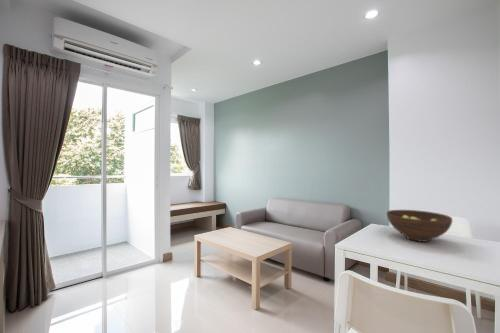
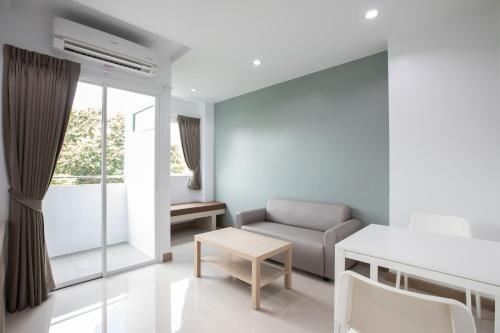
- fruit bowl [386,209,453,243]
